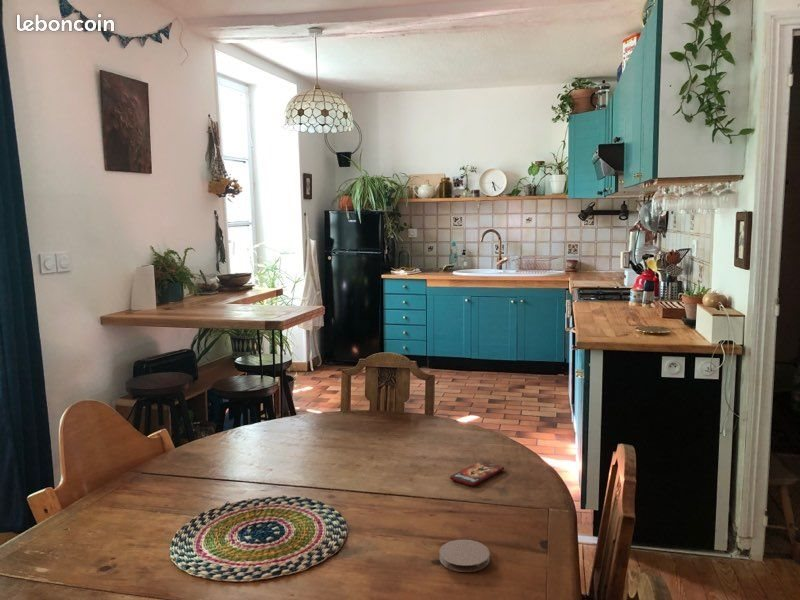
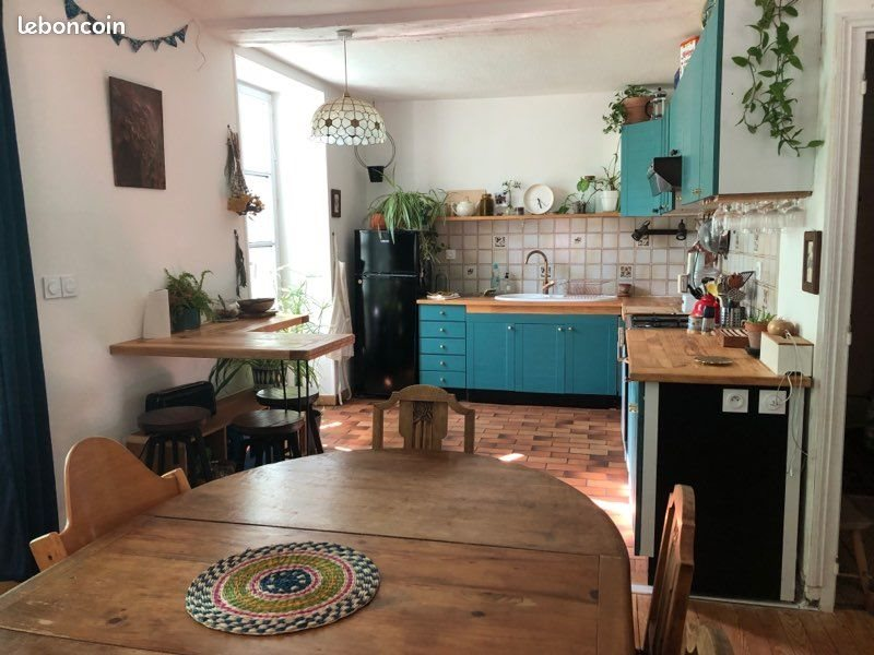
- coaster [438,539,491,573]
- smartphone [449,460,505,487]
